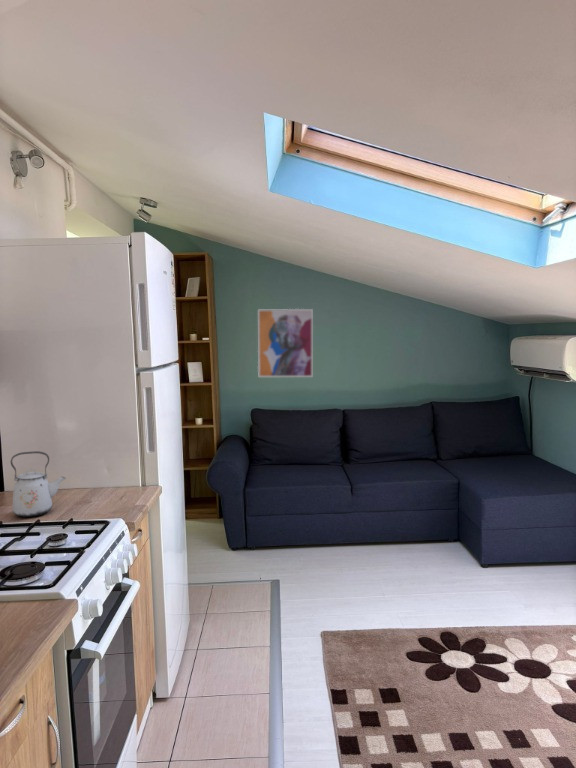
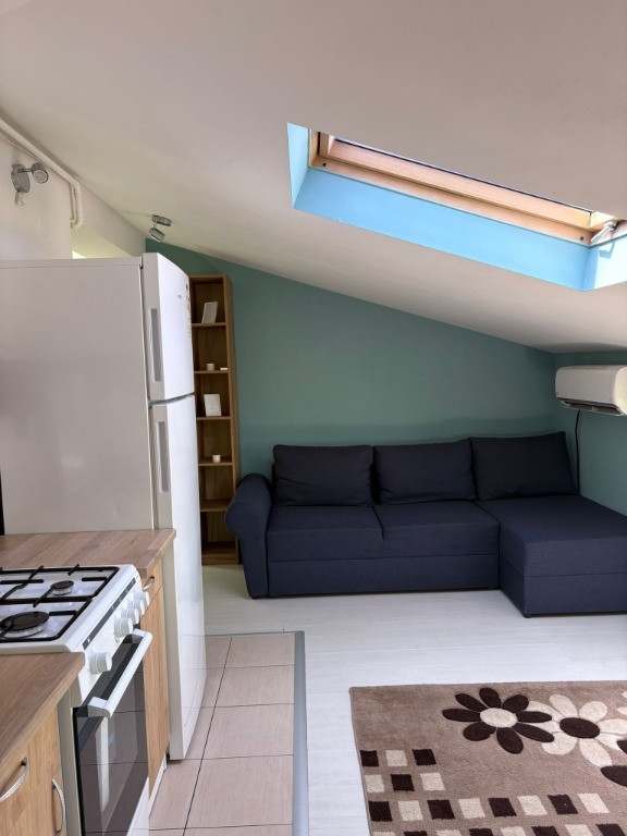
- wall art [257,308,314,378]
- kettle [10,450,67,518]
